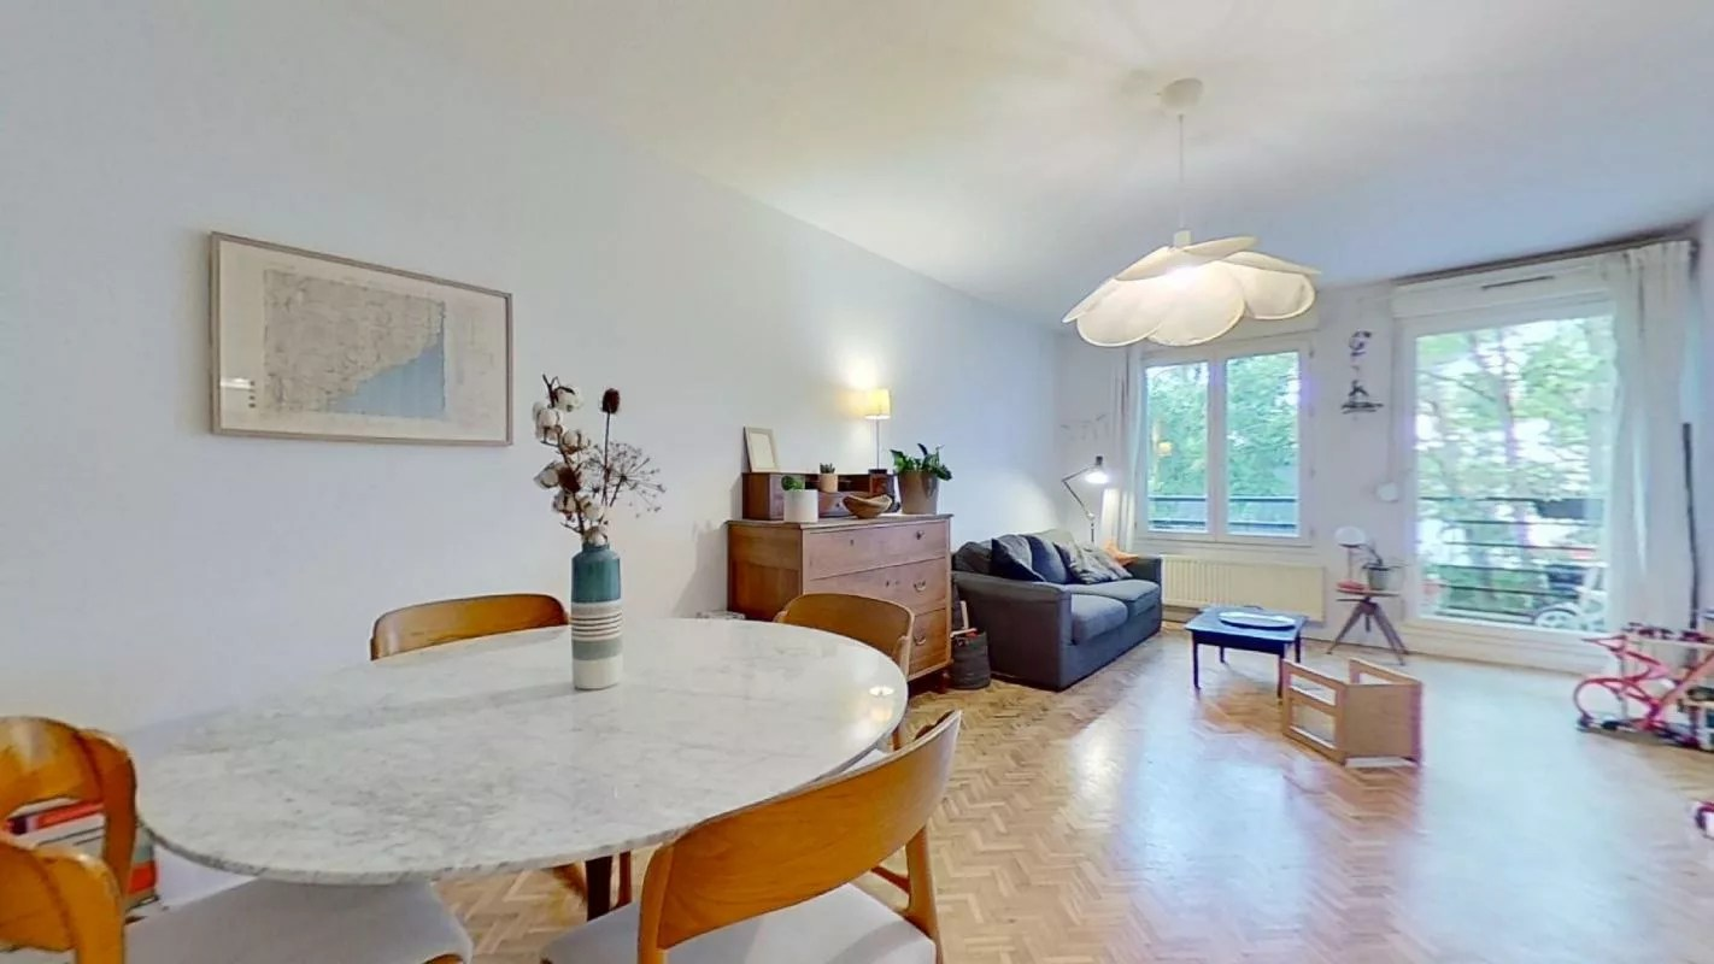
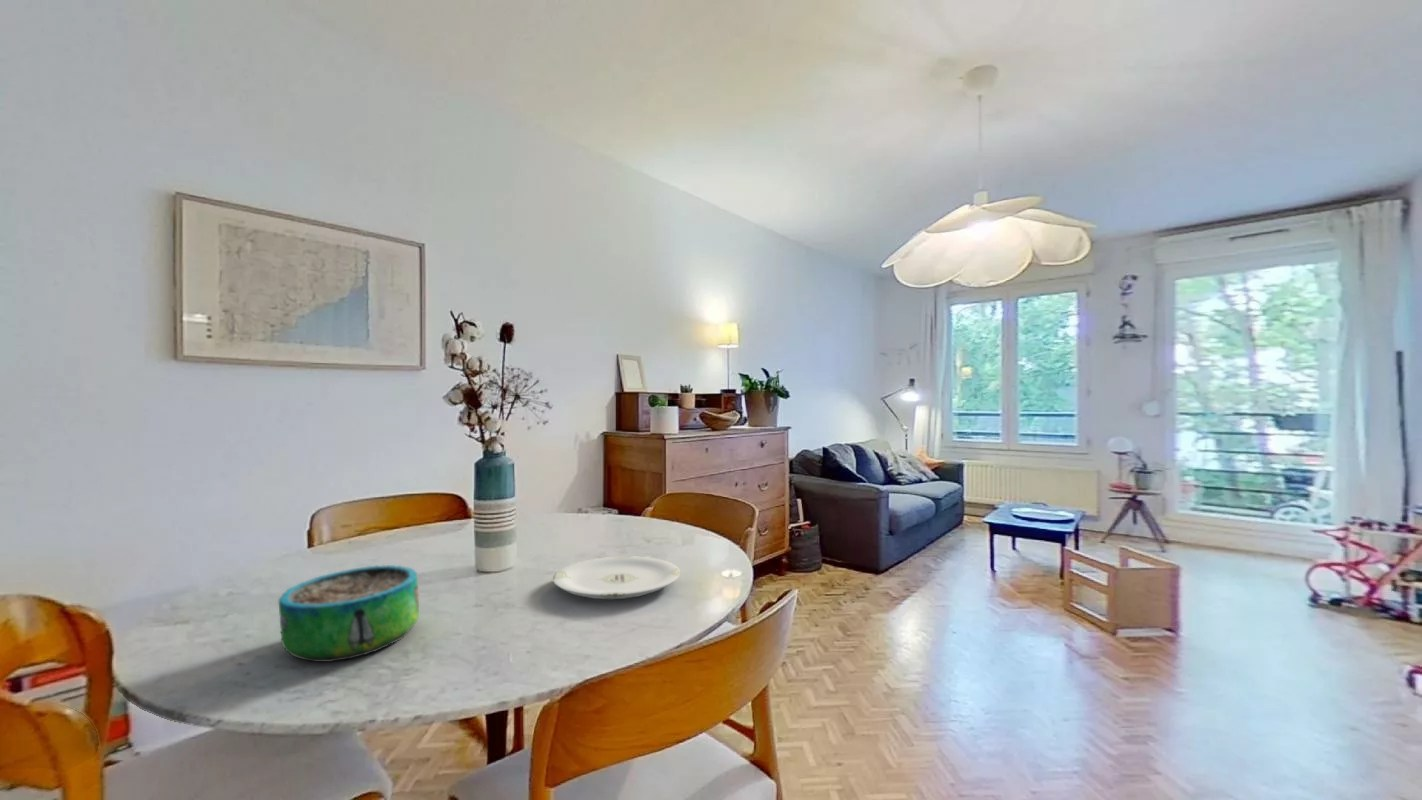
+ plate [552,556,681,600]
+ decorative bowl [278,564,420,663]
